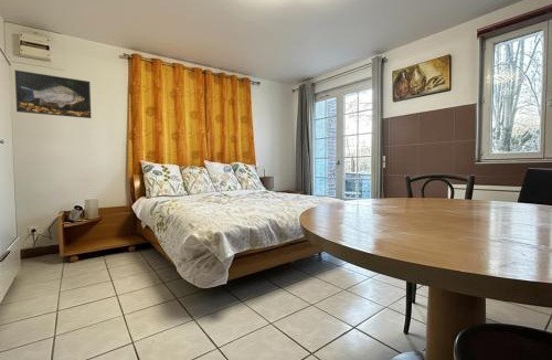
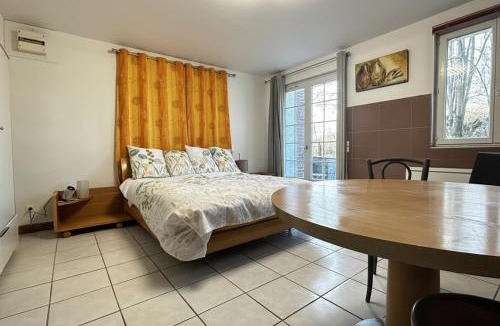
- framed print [13,68,93,119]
